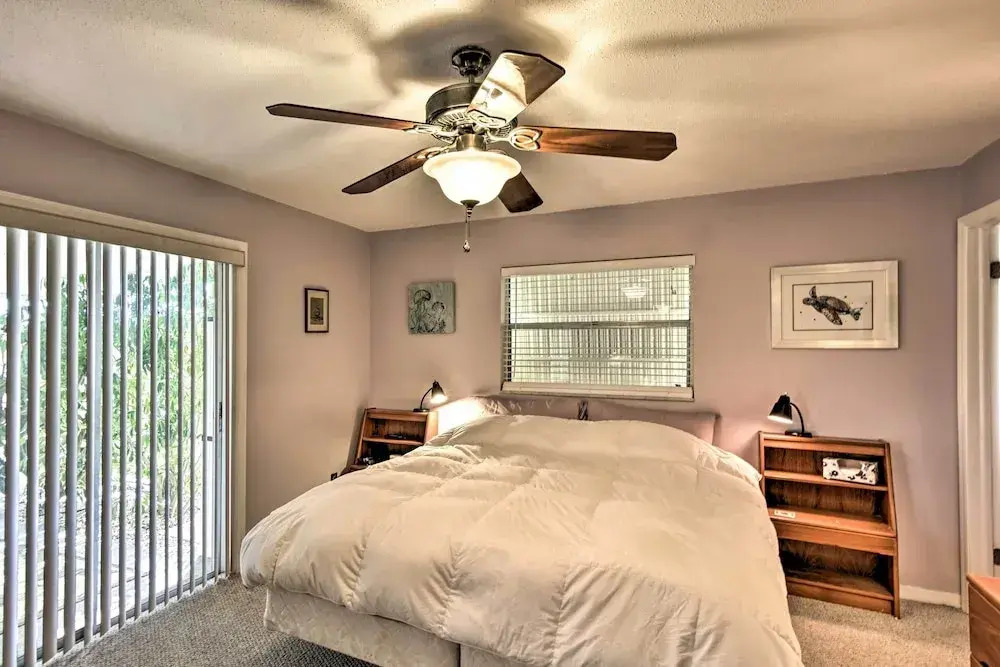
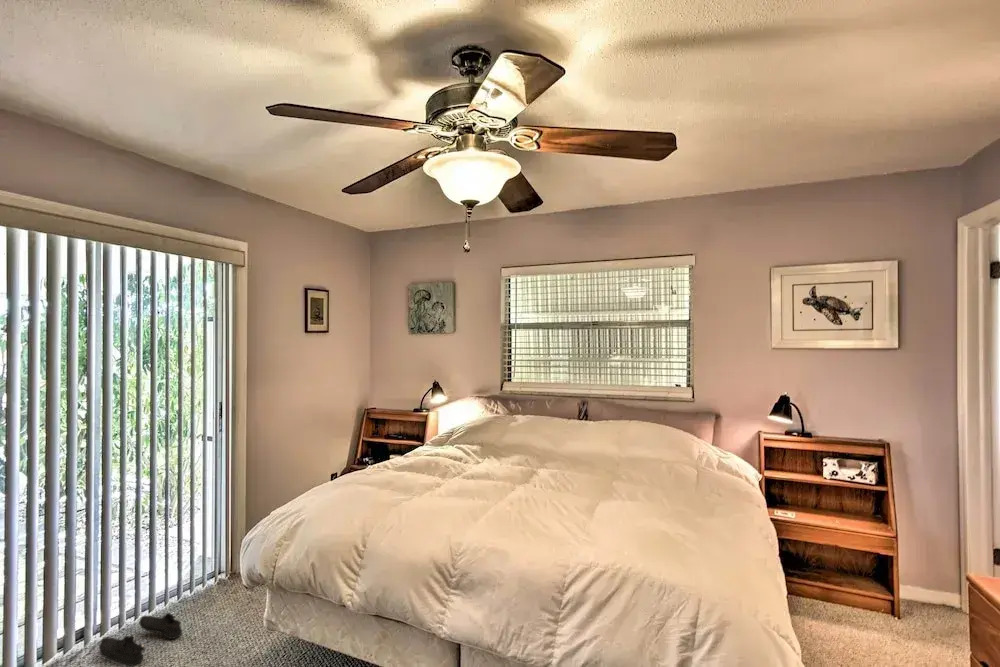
+ shoe [98,612,183,667]
